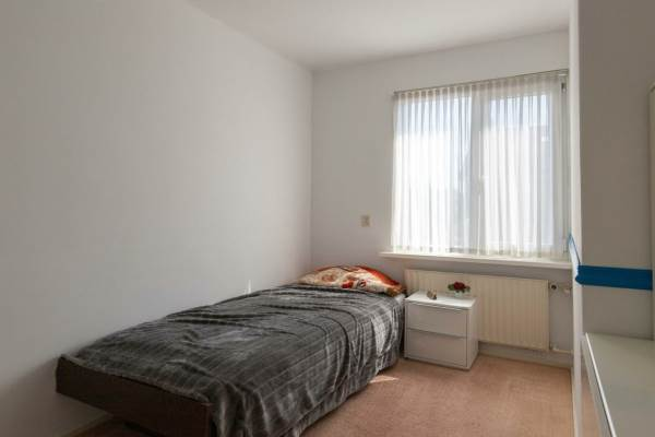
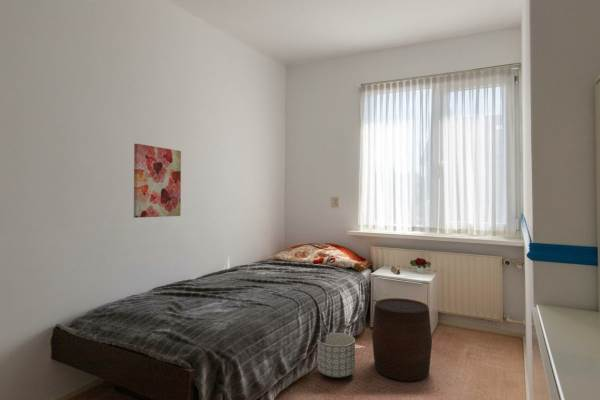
+ planter [317,332,356,379]
+ wall art [133,143,182,219]
+ stool [371,297,433,382]
